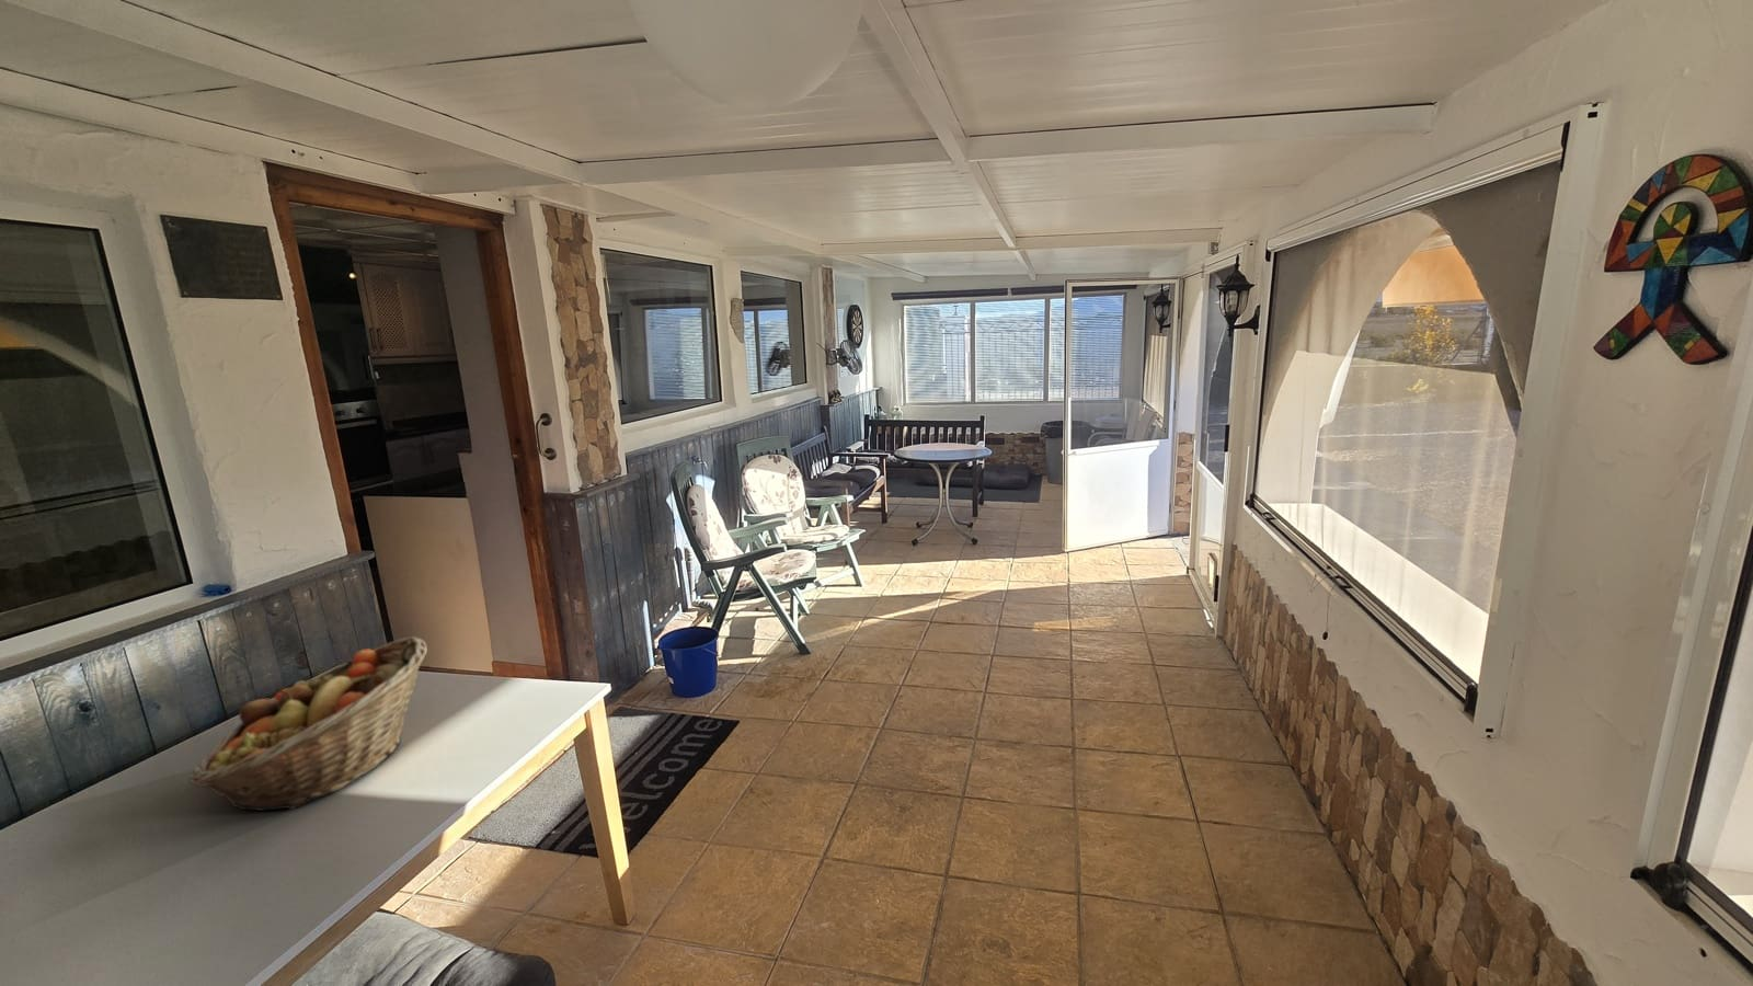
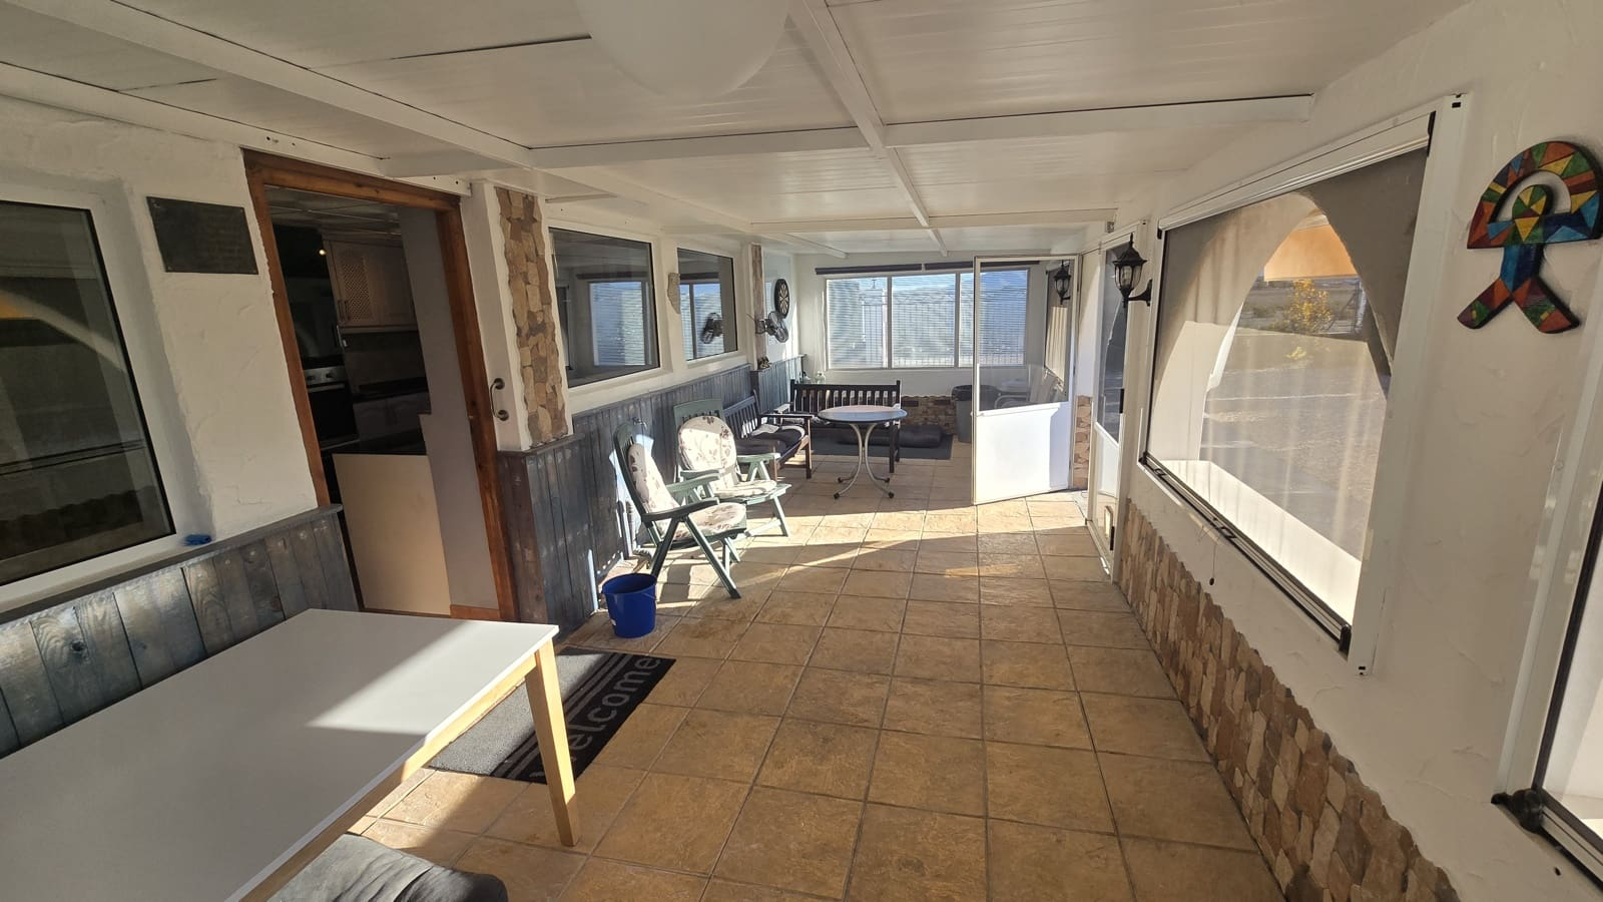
- fruit basket [189,636,429,811]
